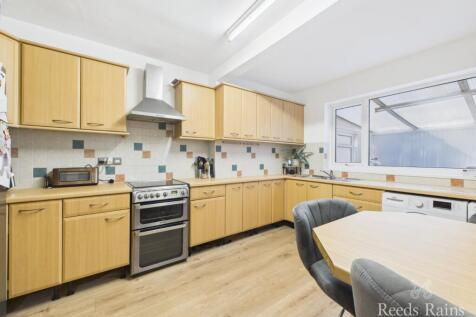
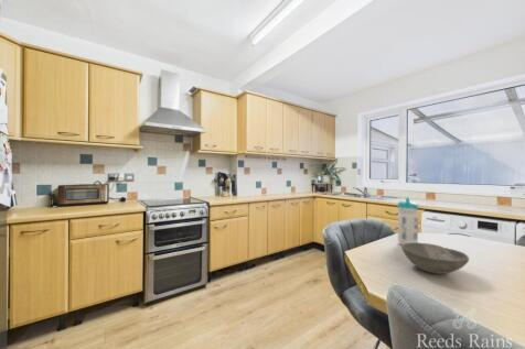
+ water bottle [396,196,420,247]
+ bowl [400,242,470,275]
